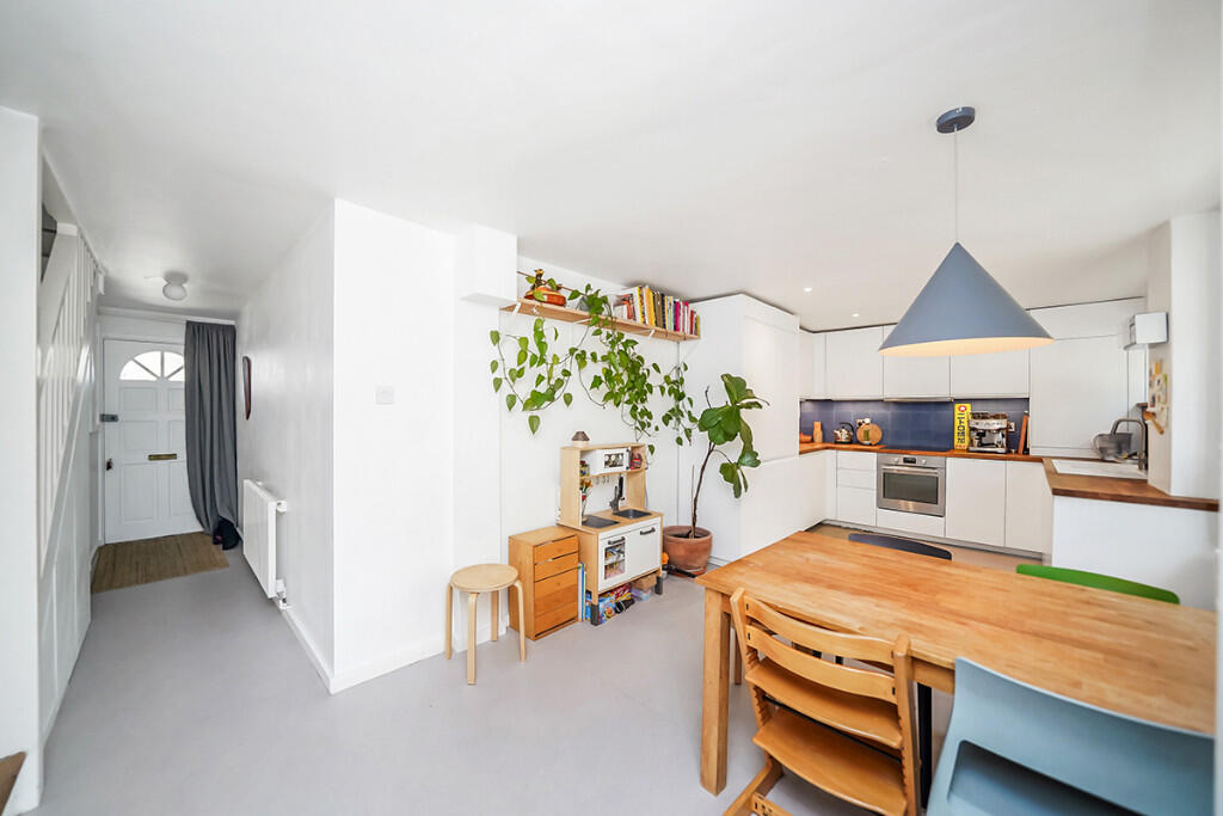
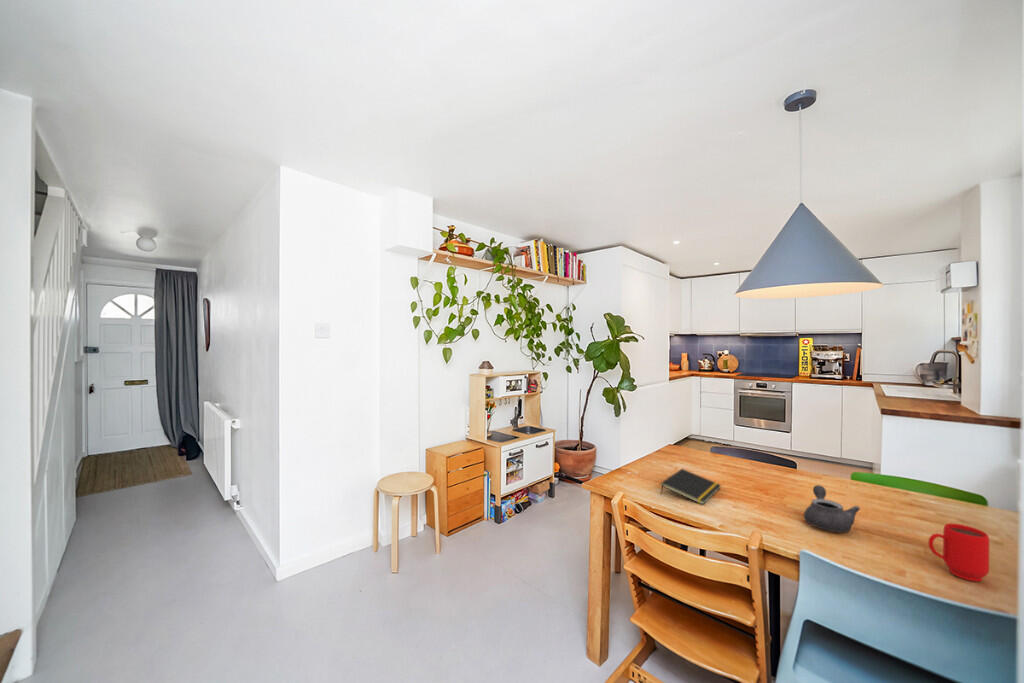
+ mug [927,523,990,583]
+ notepad [660,468,722,506]
+ teapot [803,484,861,533]
